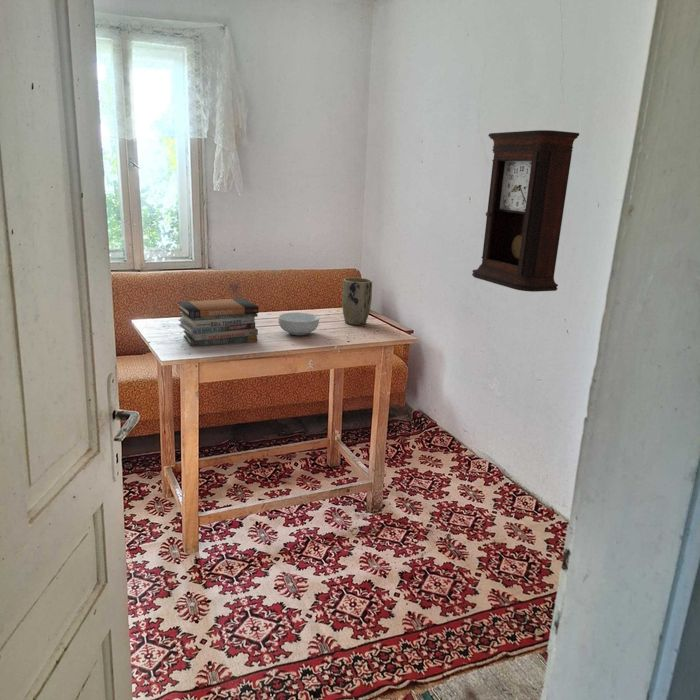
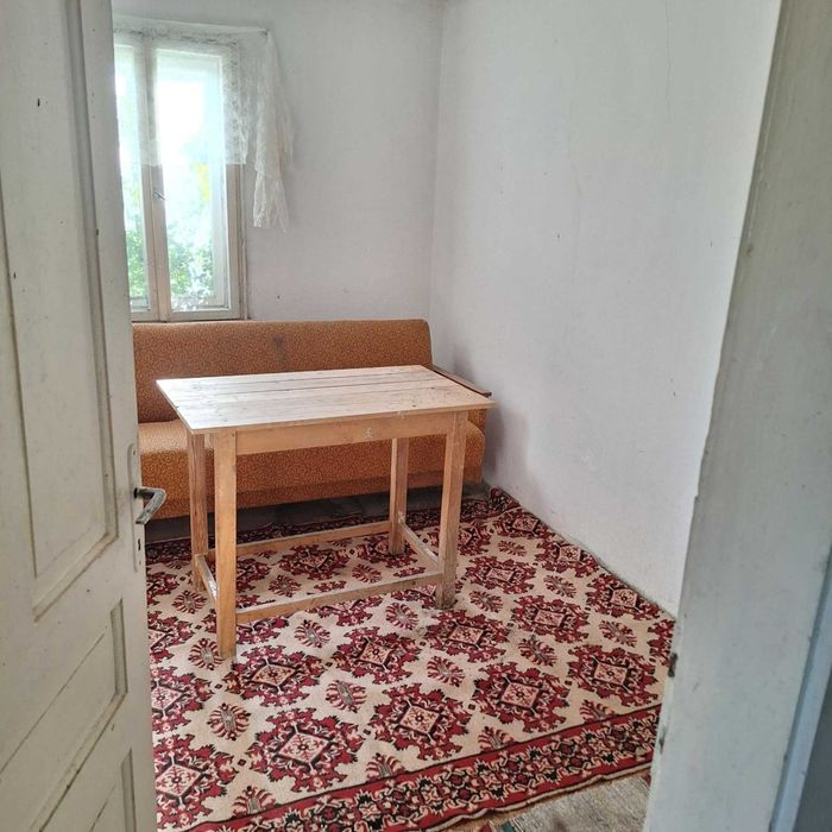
- plant pot [341,277,373,326]
- book stack [177,297,259,348]
- cereal bowl [278,312,320,336]
- pendulum clock [471,129,580,293]
